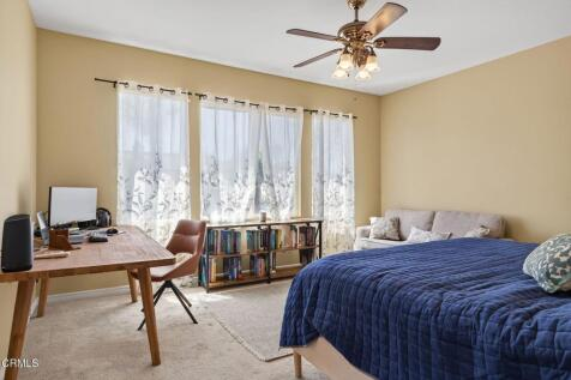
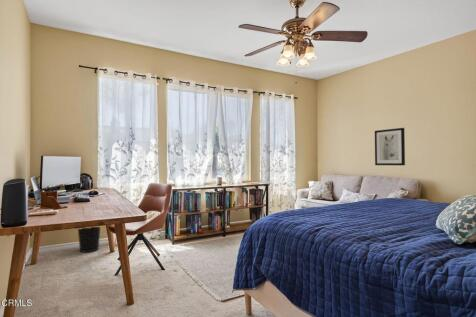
+ wastebasket [77,226,101,253]
+ wall art [374,127,406,166]
